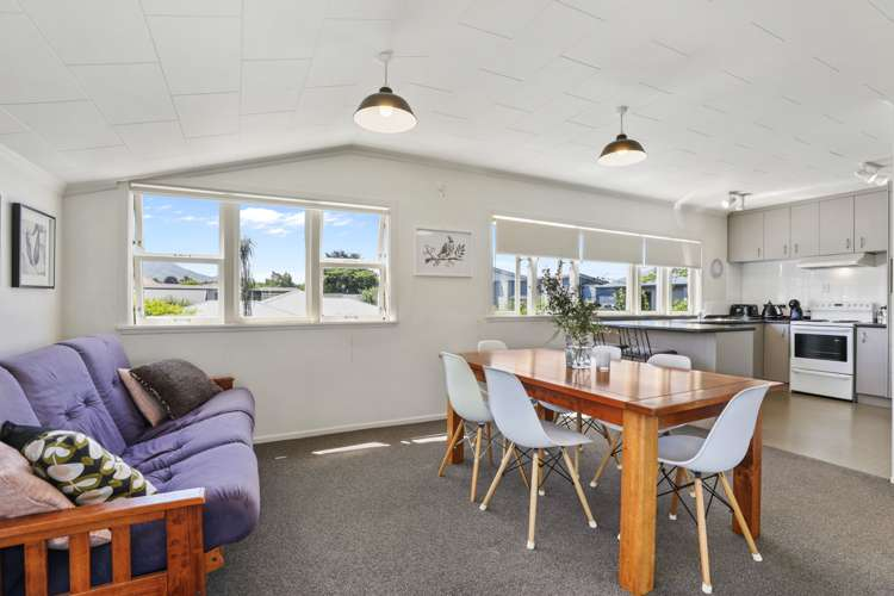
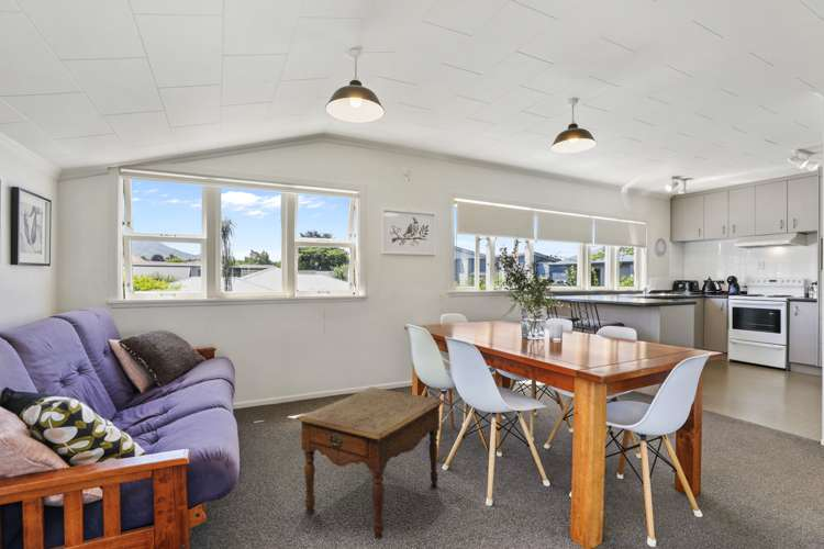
+ side table [294,385,445,540]
